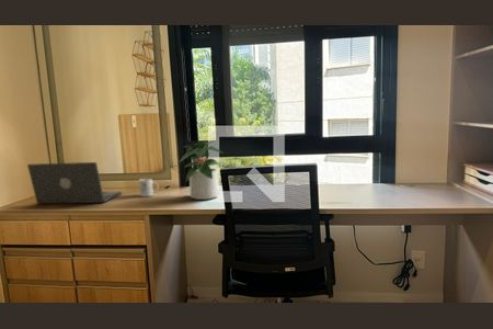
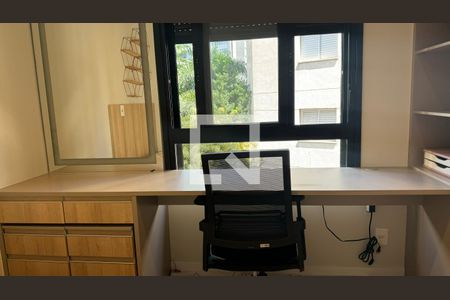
- mug [138,178,159,197]
- laptop [26,161,123,205]
- potted plant [179,139,226,201]
